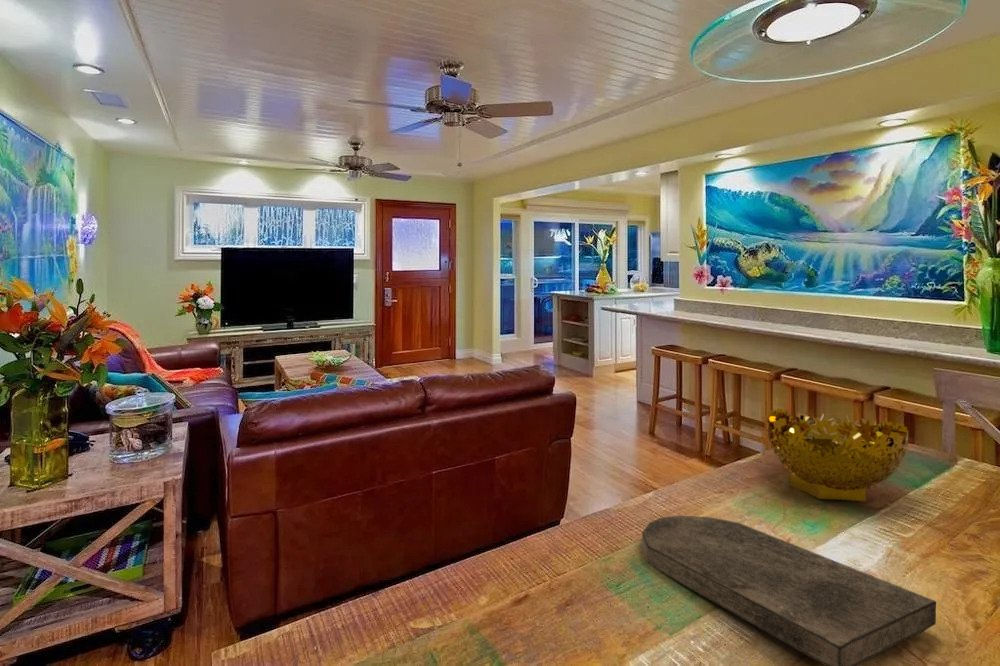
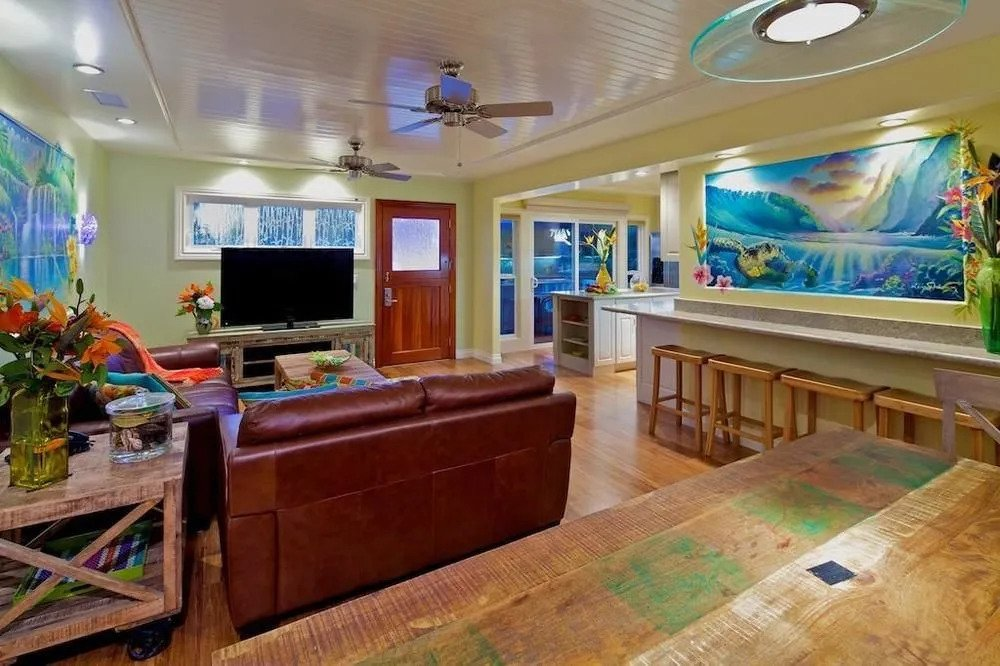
- cutting board [641,515,937,666]
- decorative bowl [766,408,910,502]
